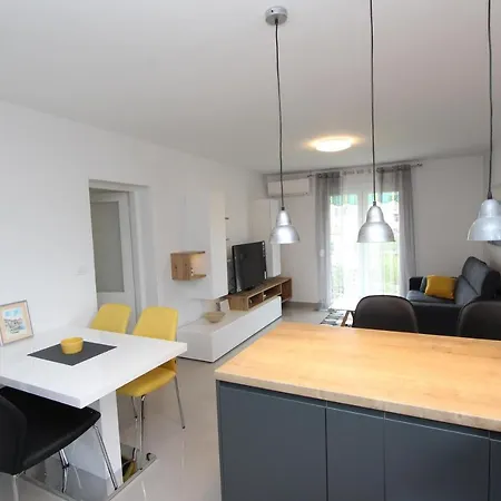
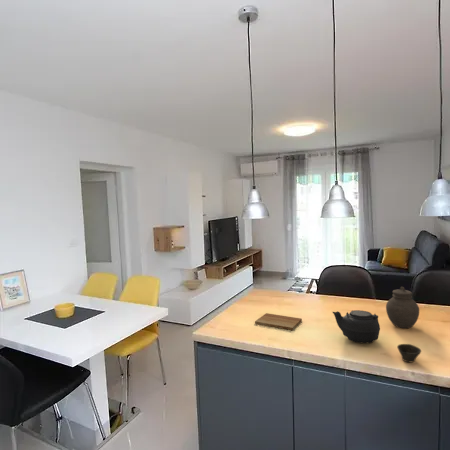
+ jar [385,286,420,329]
+ teapot [332,309,381,344]
+ cup [396,343,422,363]
+ cutting board [254,312,303,331]
